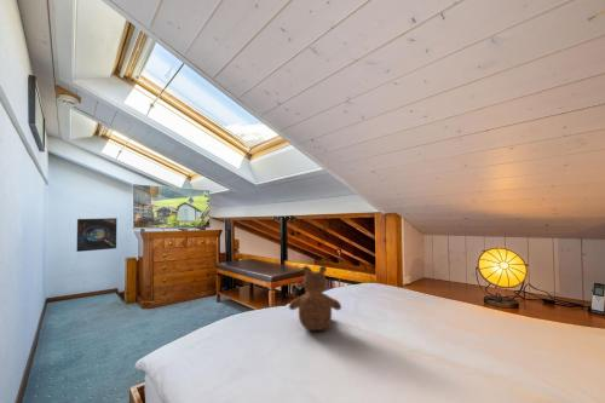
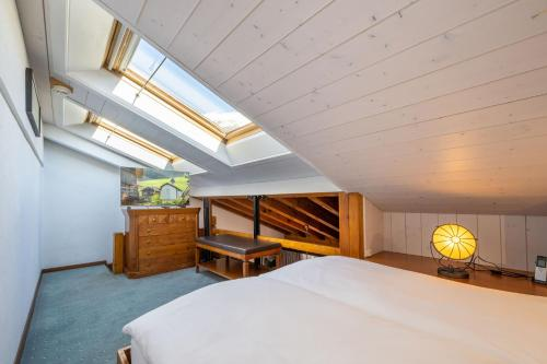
- teddy bear [288,265,342,332]
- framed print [76,217,119,253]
